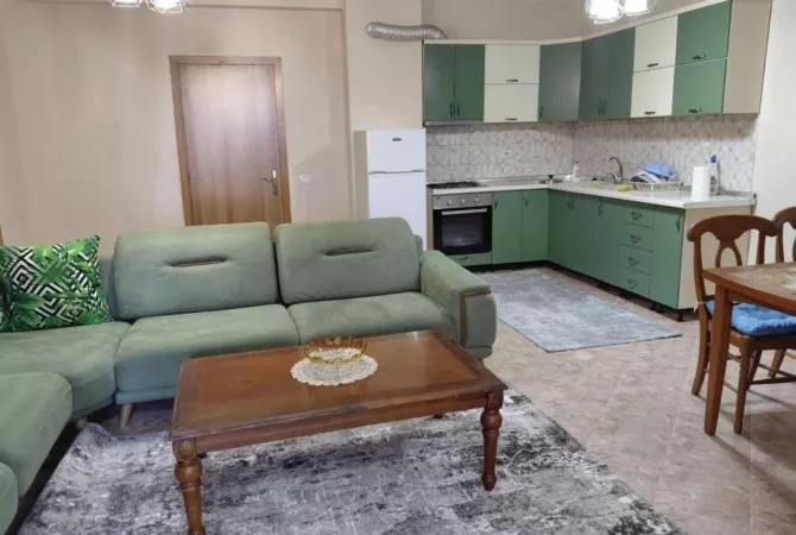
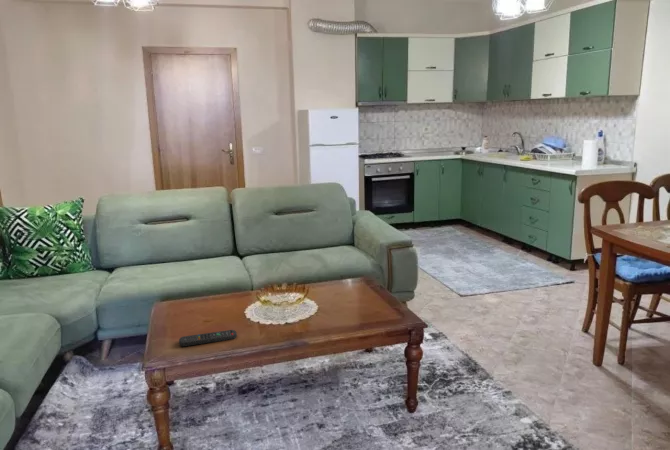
+ remote control [178,329,238,347]
